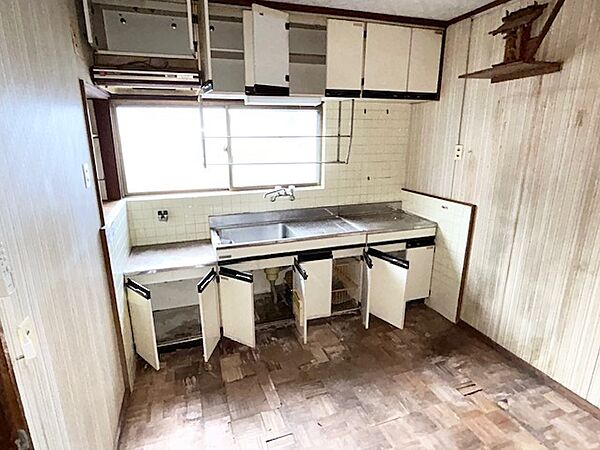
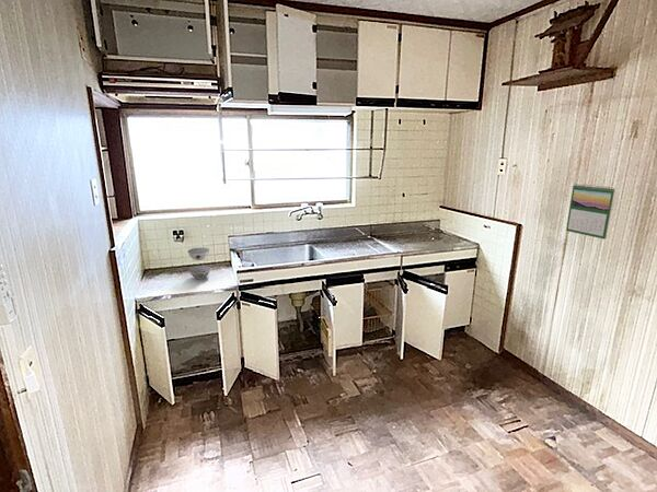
+ bowl [187,247,211,280]
+ calendar [565,183,616,241]
